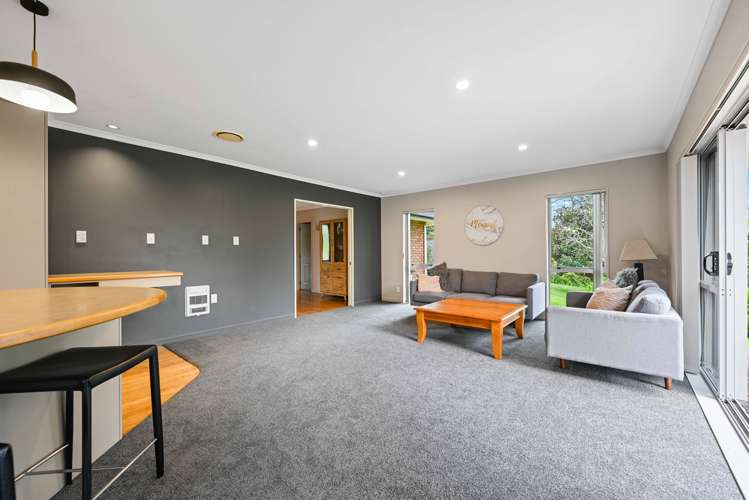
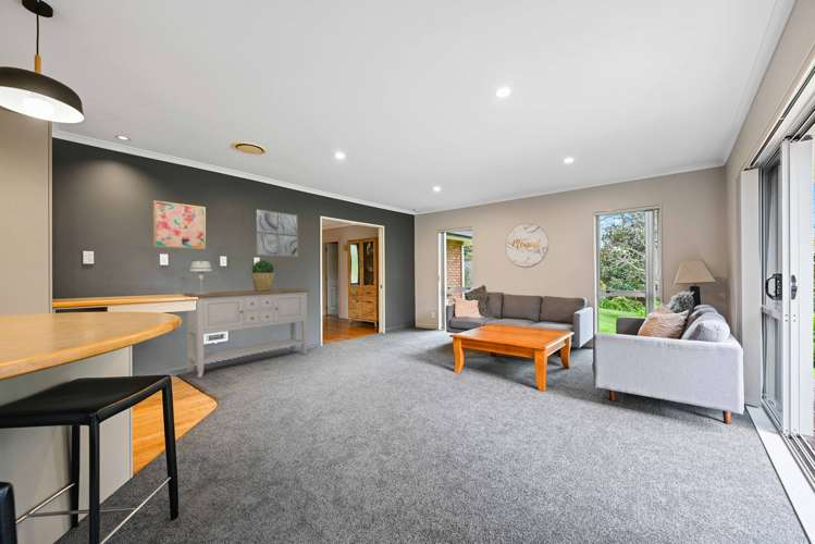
+ potted plant [250,259,275,292]
+ sideboard [182,287,311,379]
+ wall art [151,199,207,250]
+ wall art [256,209,299,258]
+ table lamp [189,258,213,294]
